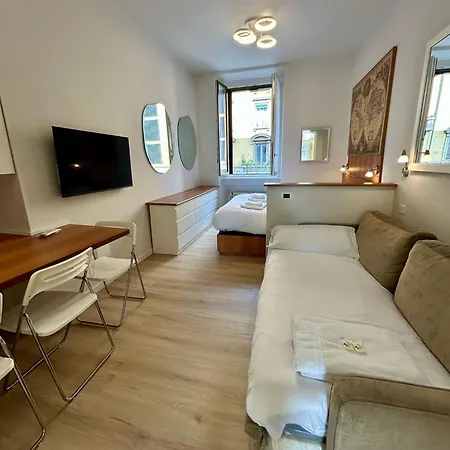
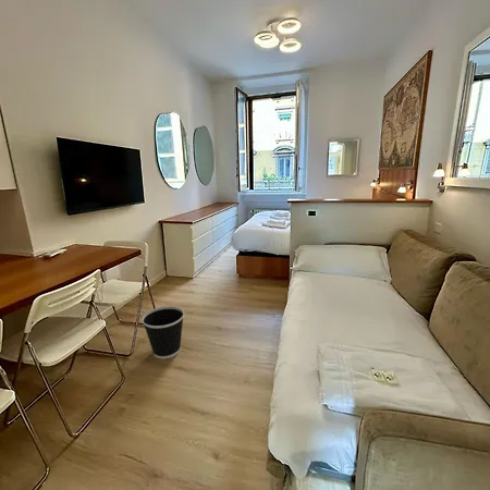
+ wastebasket [140,305,185,360]
